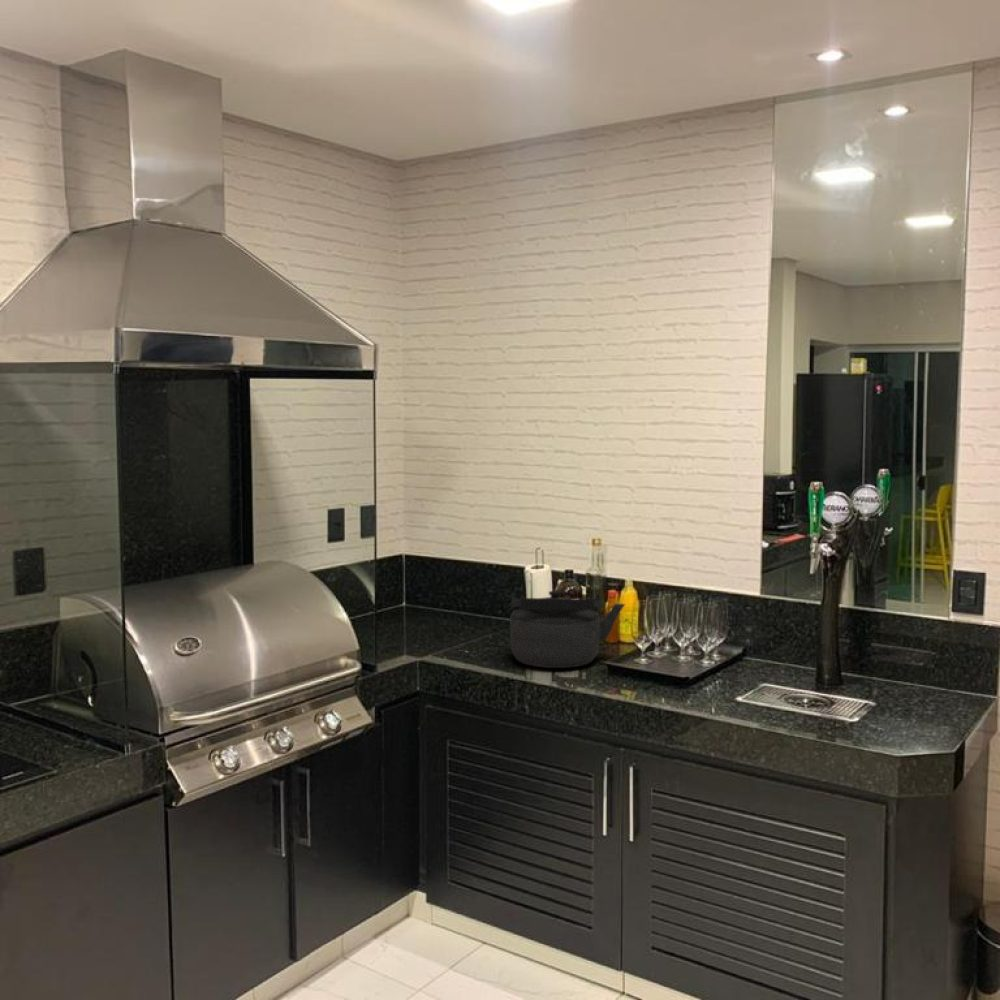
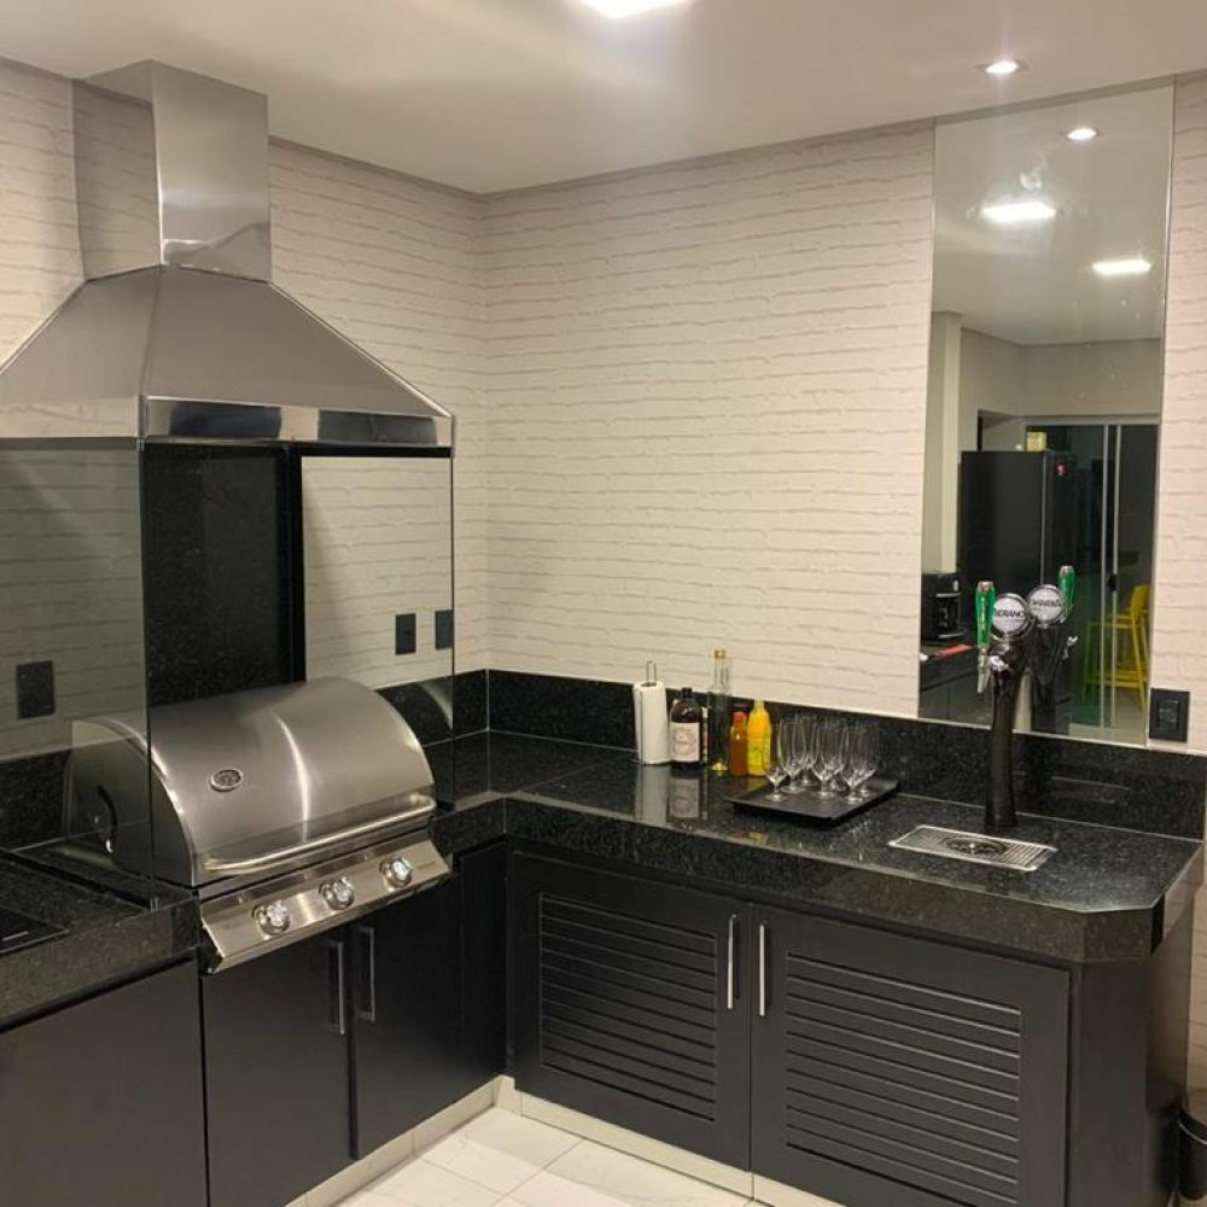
- kettle [509,589,626,669]
